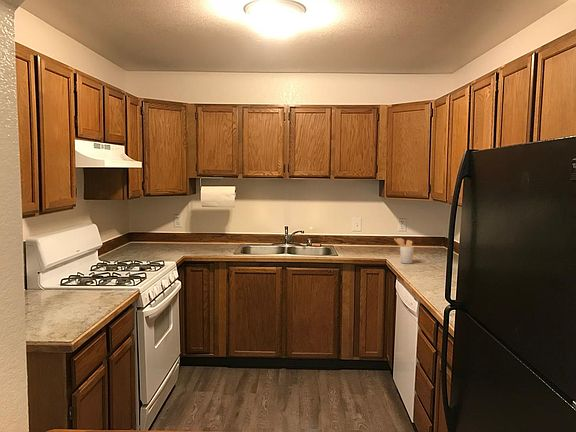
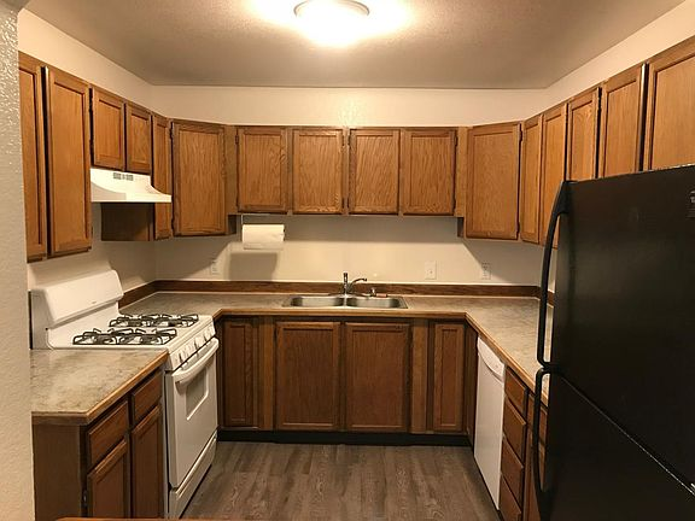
- utensil holder [393,237,415,264]
